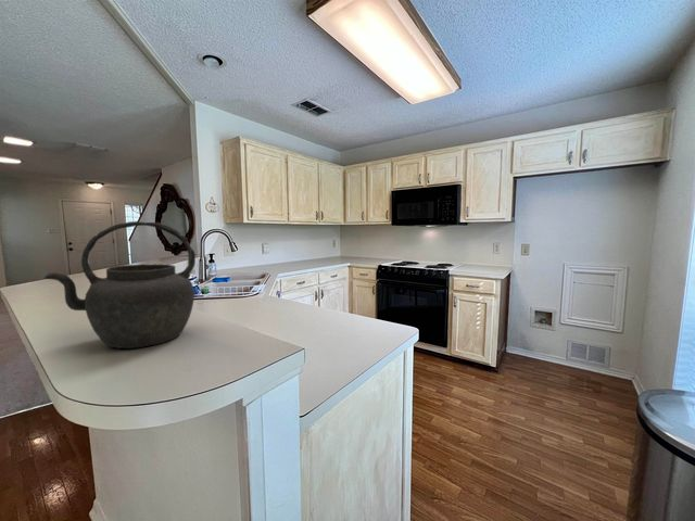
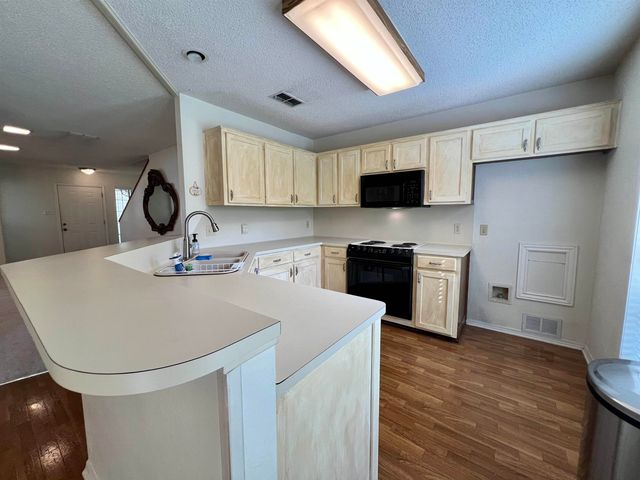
- kettle [42,220,197,350]
